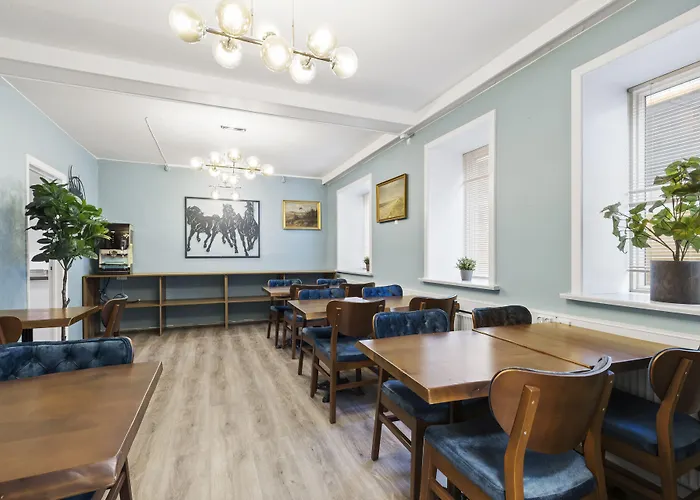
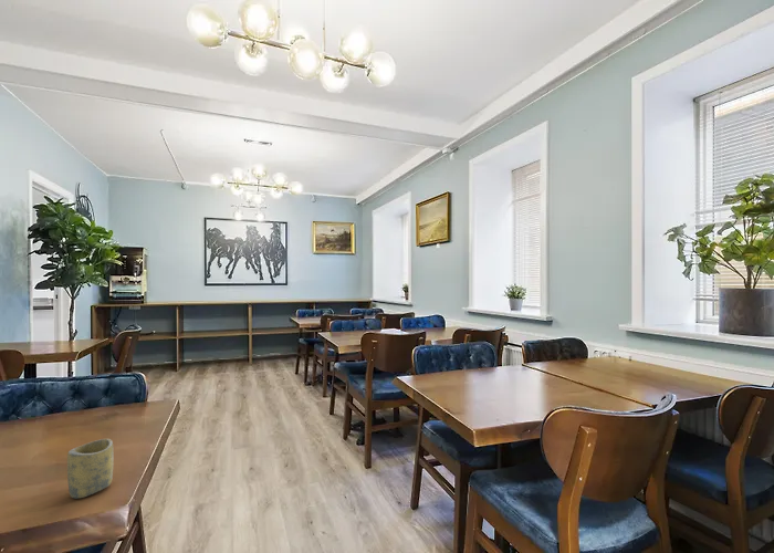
+ cup [66,438,115,500]
